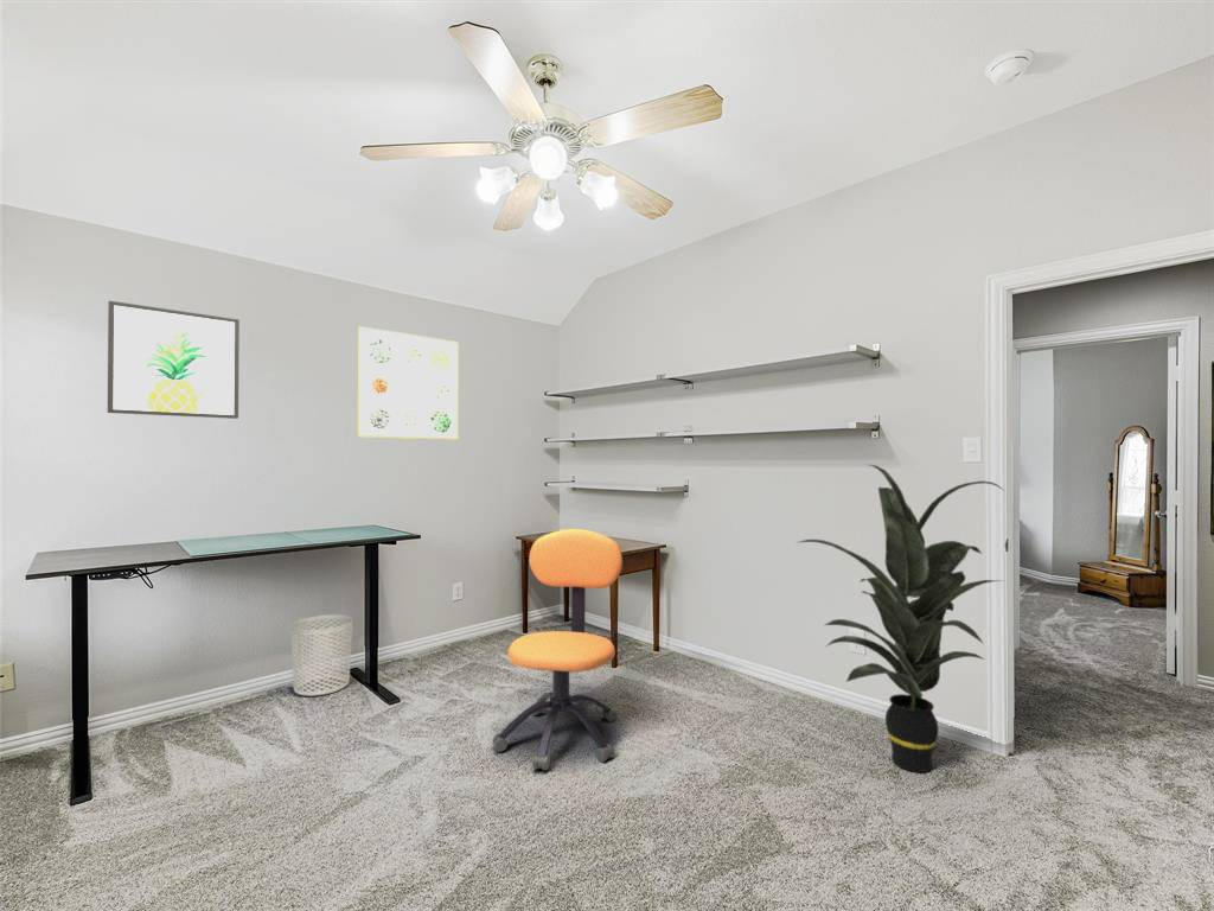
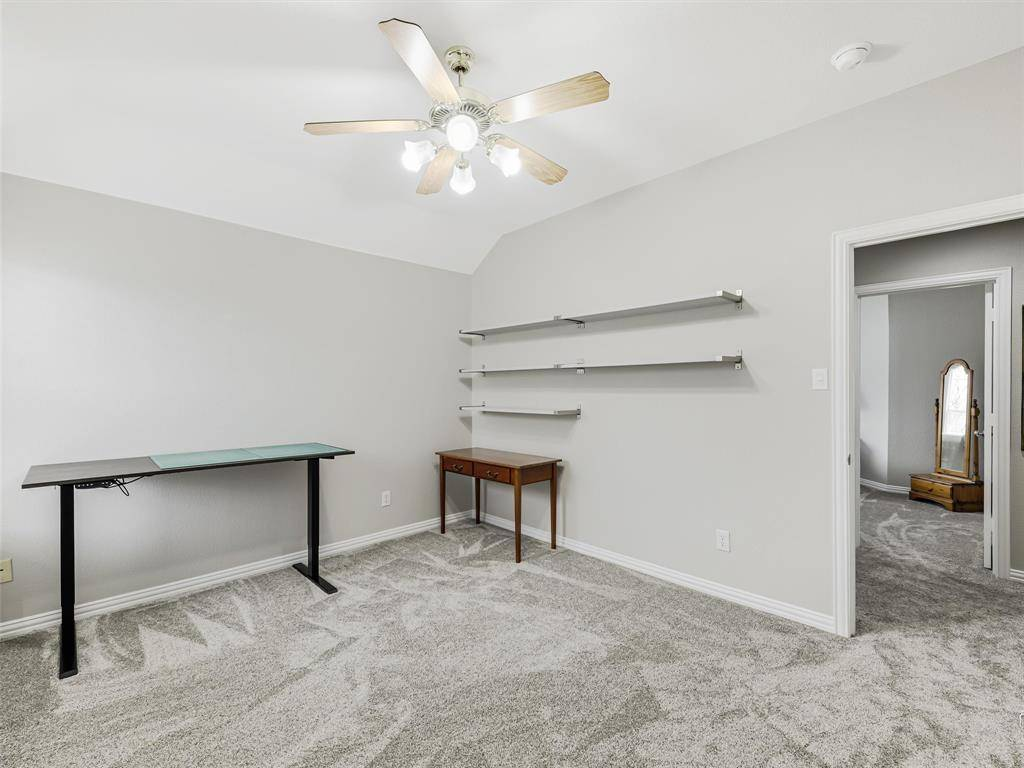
- waste bin [289,613,353,697]
- indoor plant [794,464,1005,773]
- office chair [492,528,624,771]
- wall art [356,325,460,441]
- wall art [107,300,241,420]
